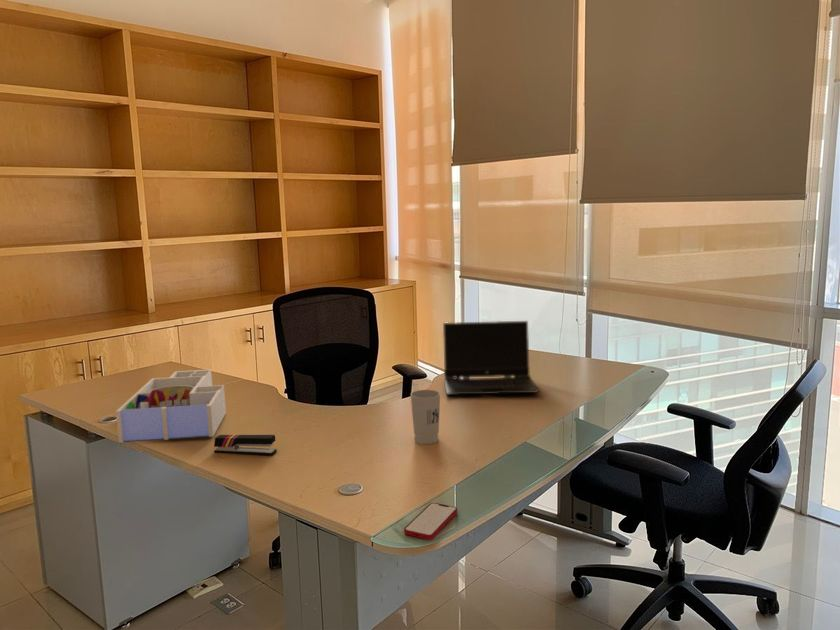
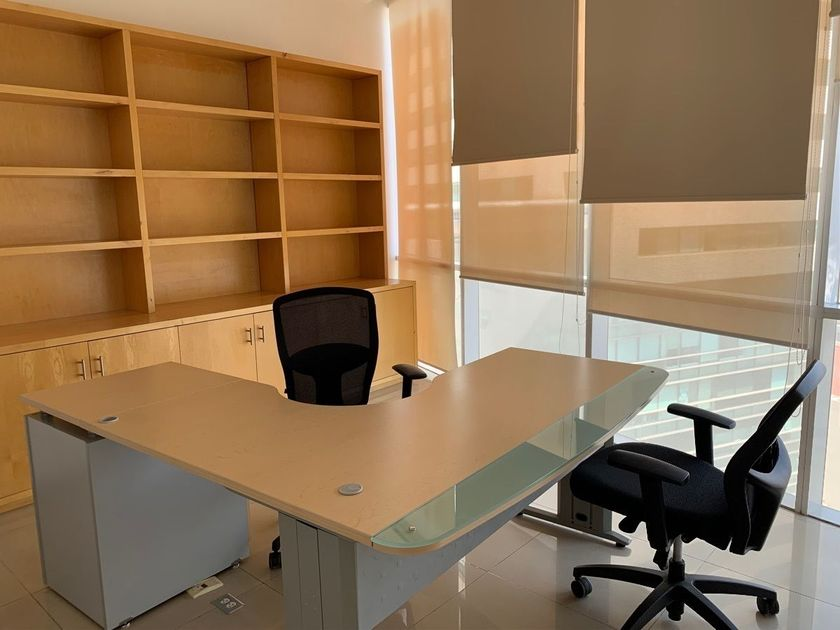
- cup [410,389,441,445]
- laptop computer [442,320,541,396]
- stapler [213,434,278,456]
- smartphone [403,502,458,540]
- desk organizer [115,369,227,444]
